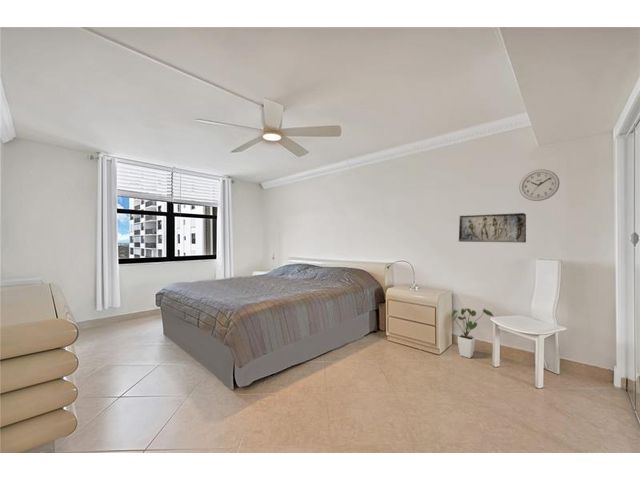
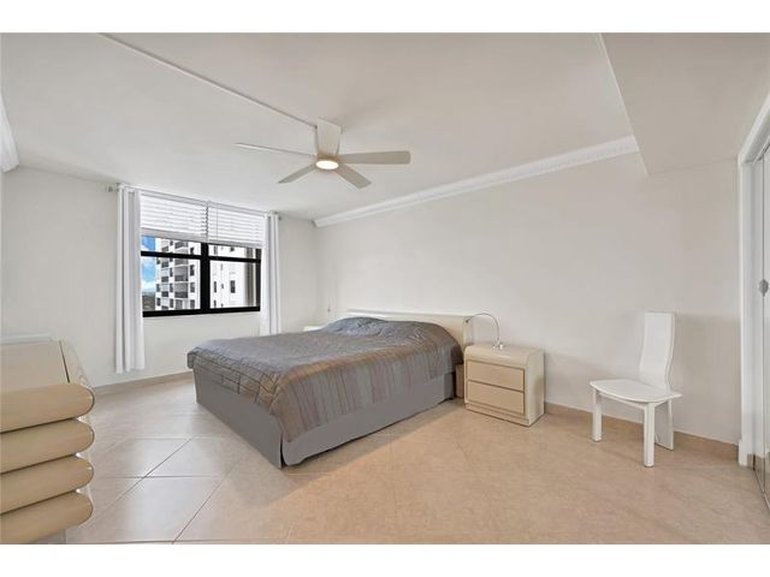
- wall clock [518,168,561,202]
- relief sculpture [458,212,527,244]
- house plant [450,307,494,359]
